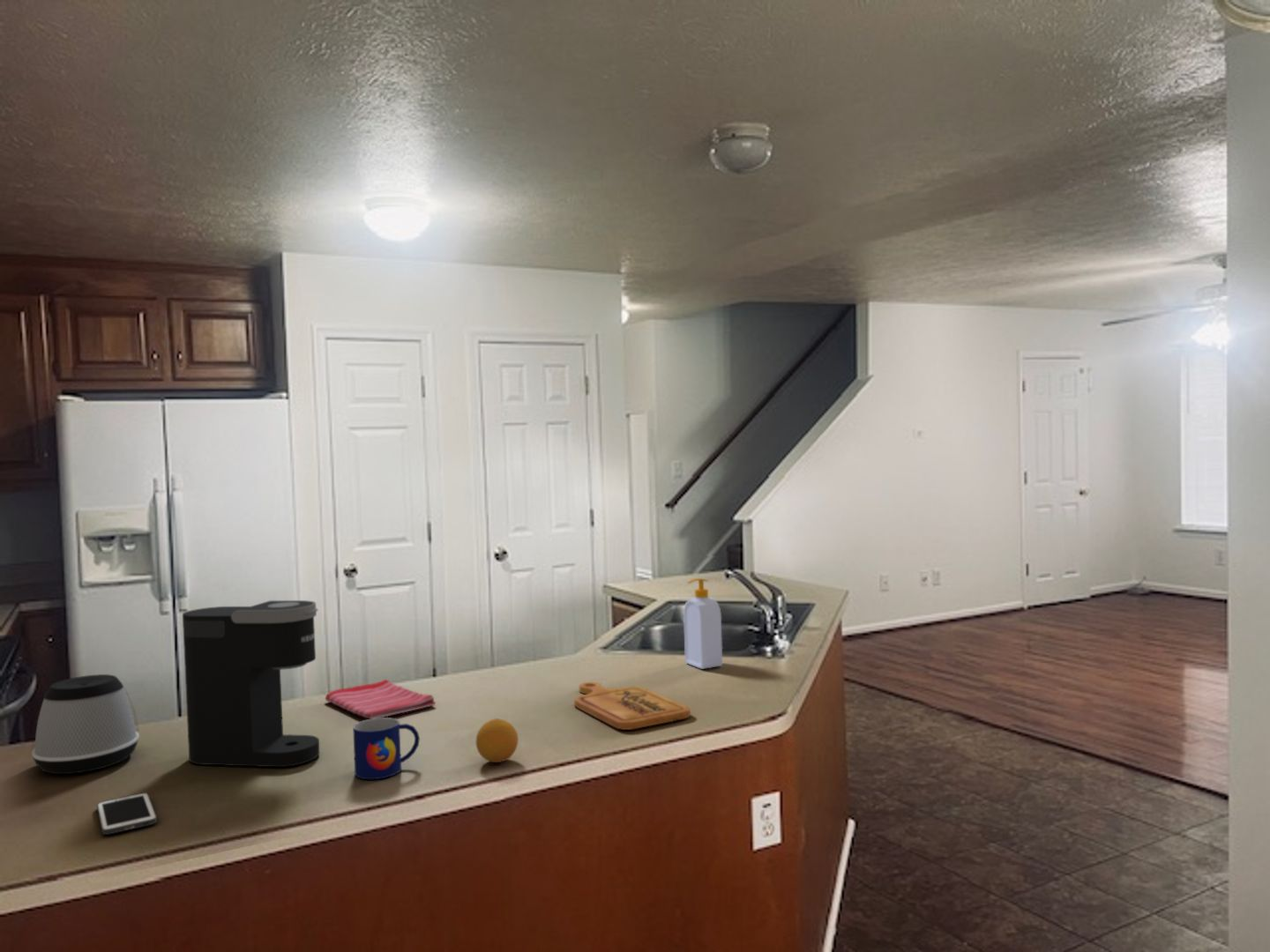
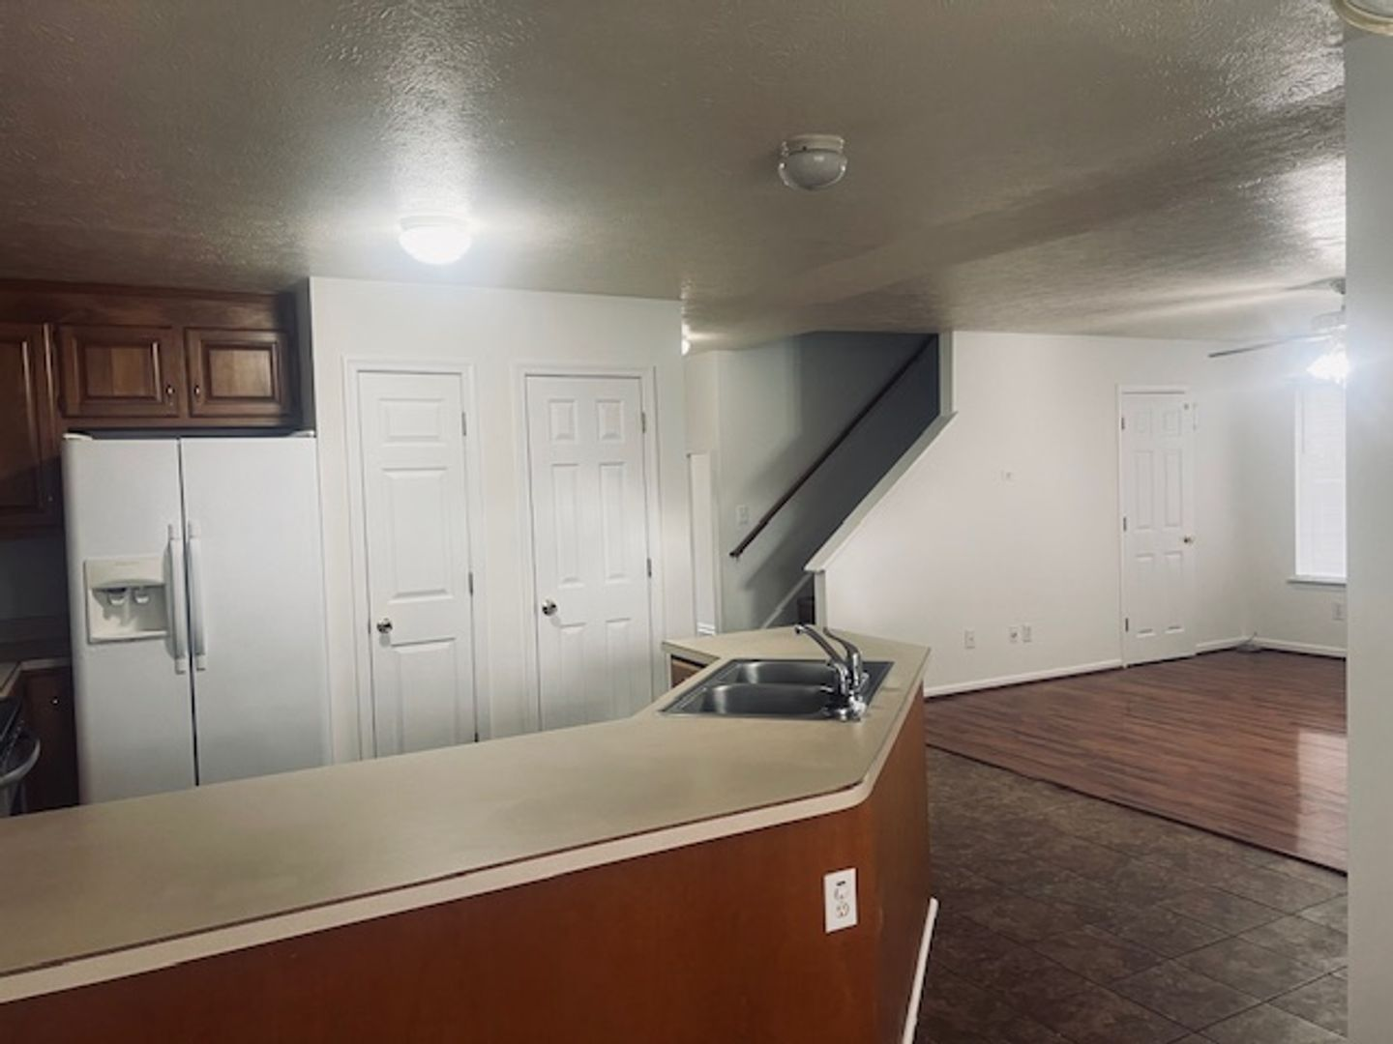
- fruit [475,718,519,763]
- mug [352,717,421,780]
- speaker [31,673,140,775]
- cutting board [573,681,691,731]
- dish towel [325,679,437,719]
- cell phone [96,792,158,836]
- soap bottle [683,577,723,670]
- coffee maker [182,599,320,768]
